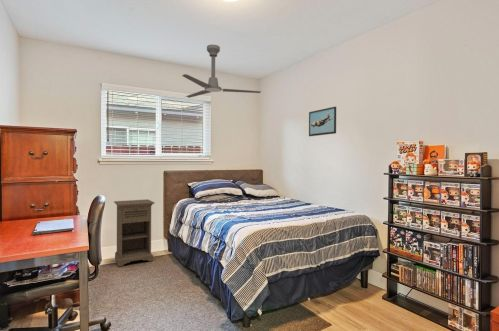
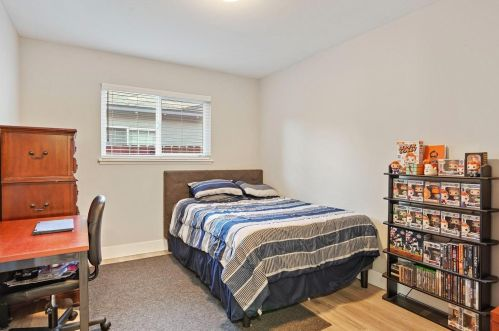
- ceiling fan [181,44,262,99]
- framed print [308,106,337,137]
- nightstand [113,198,155,268]
